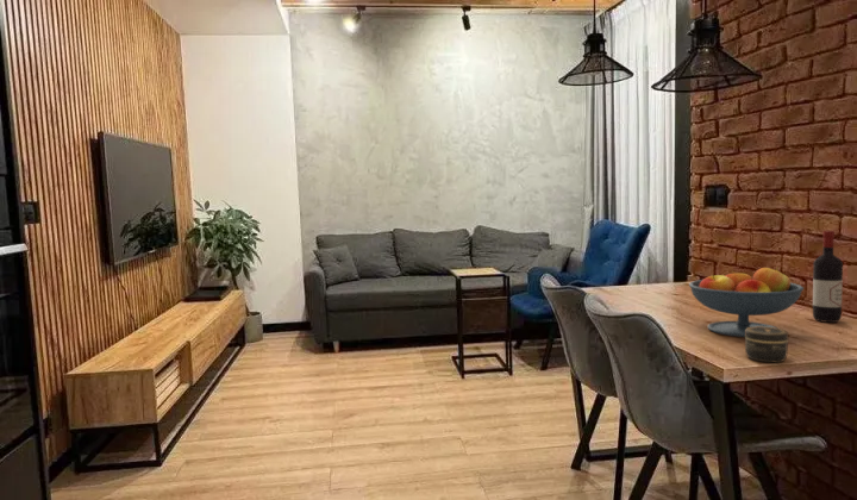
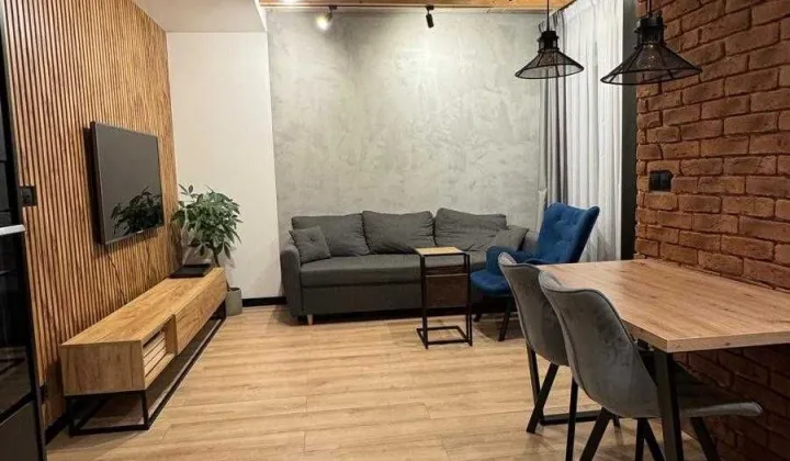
- wine bottle [812,230,844,324]
- jar [744,326,789,363]
- fruit bowl [688,265,805,338]
